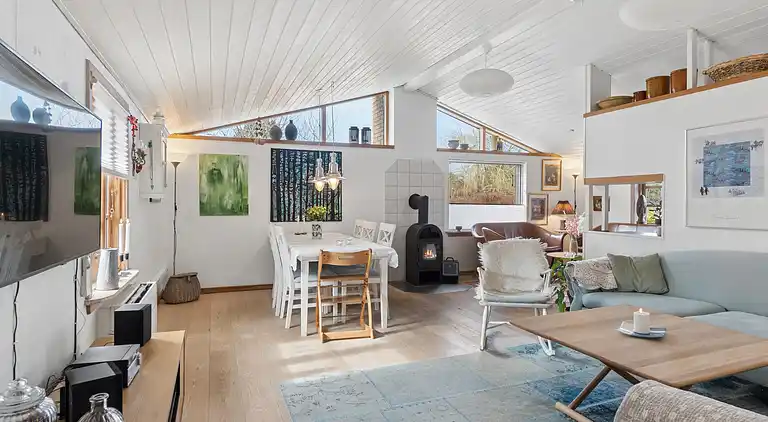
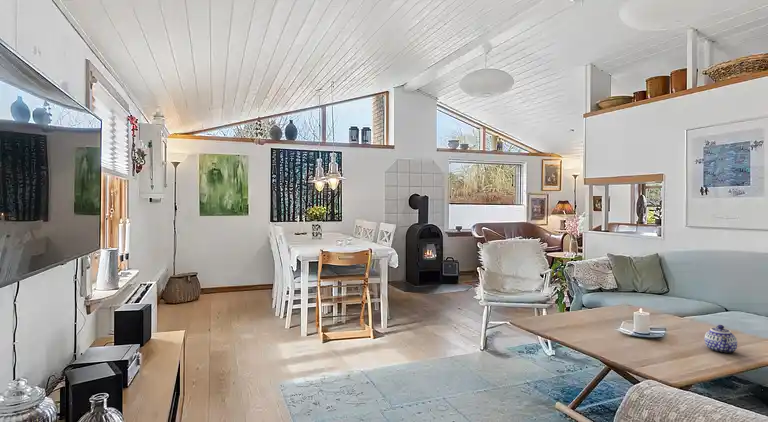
+ teapot [704,324,738,354]
